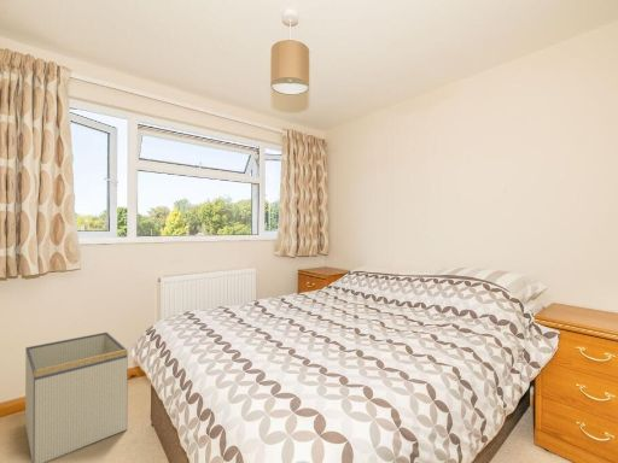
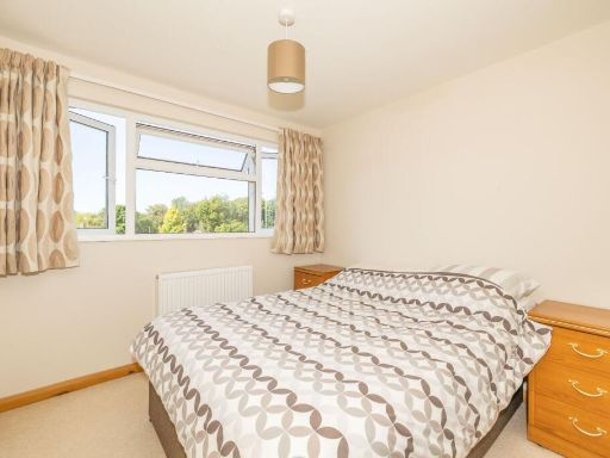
- storage bin [24,332,129,463]
